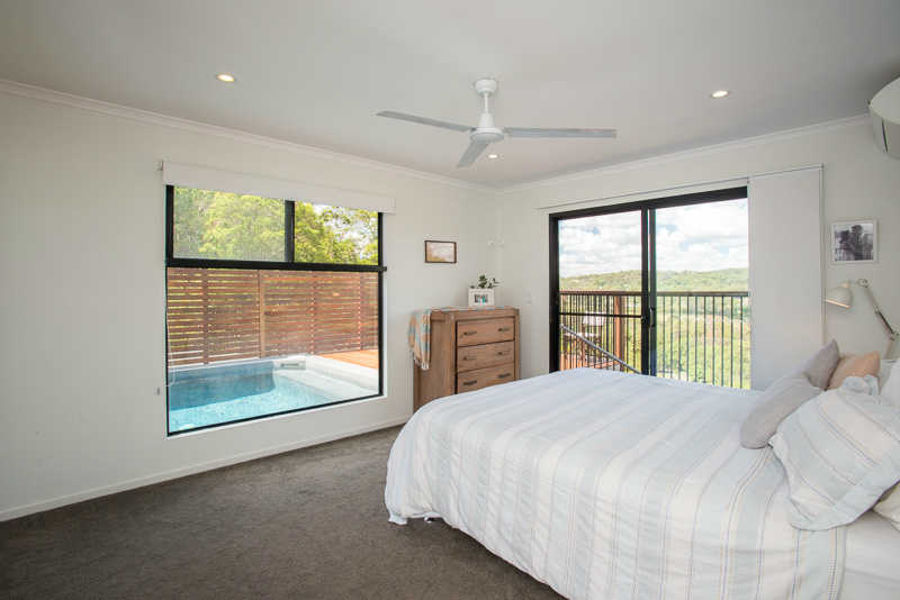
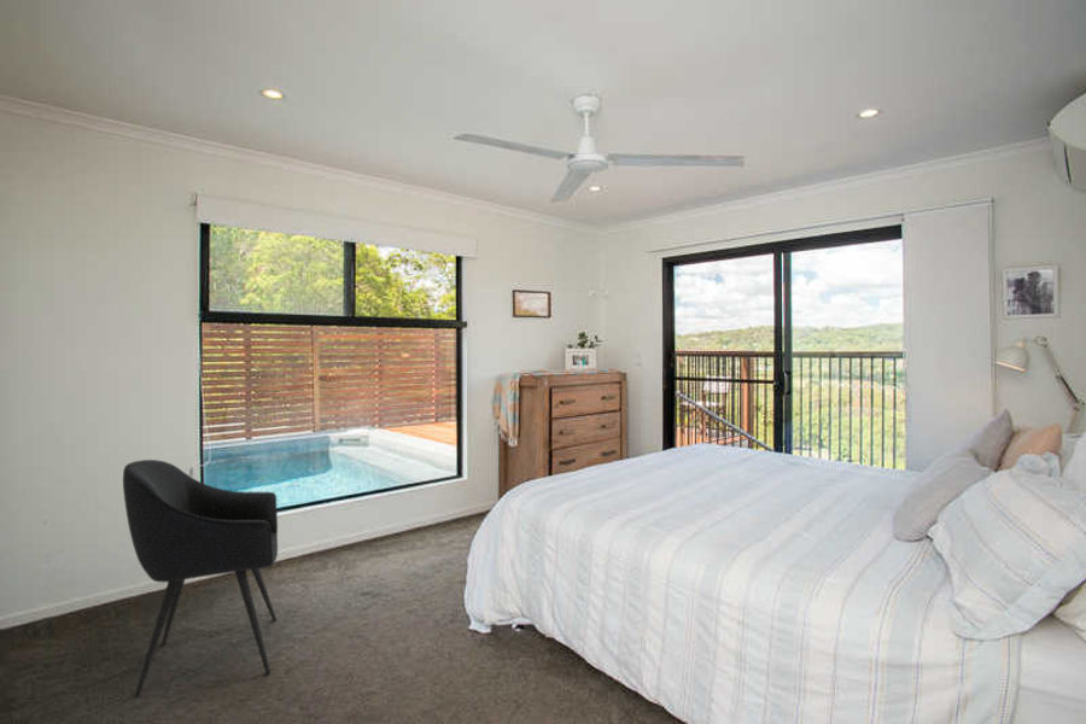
+ armchair [122,459,279,700]
